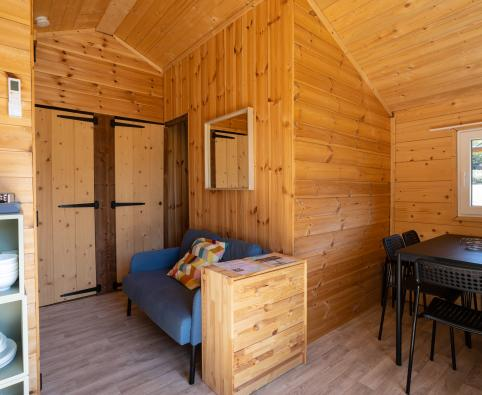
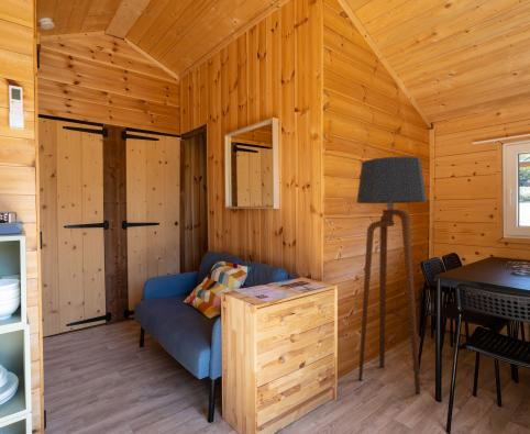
+ floor lamp [355,156,428,394]
